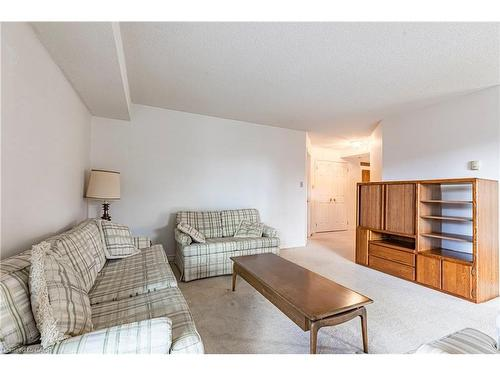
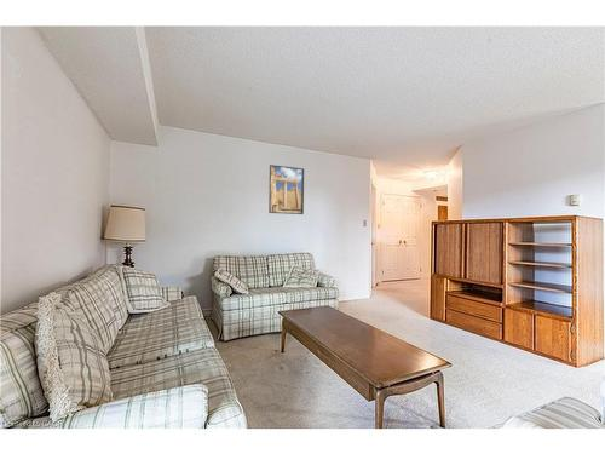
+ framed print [267,163,305,215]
